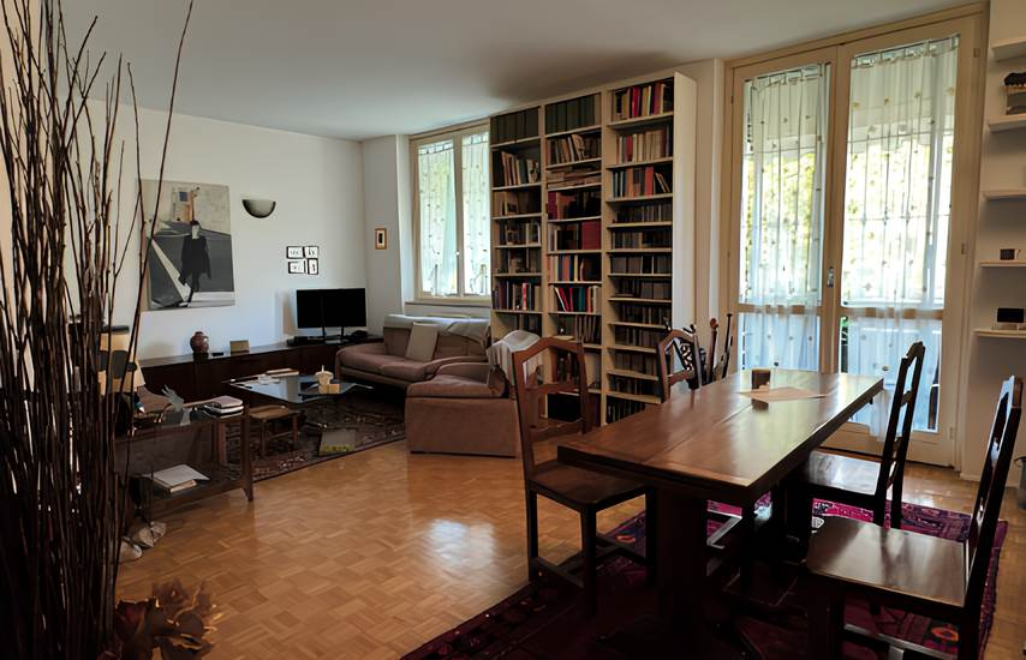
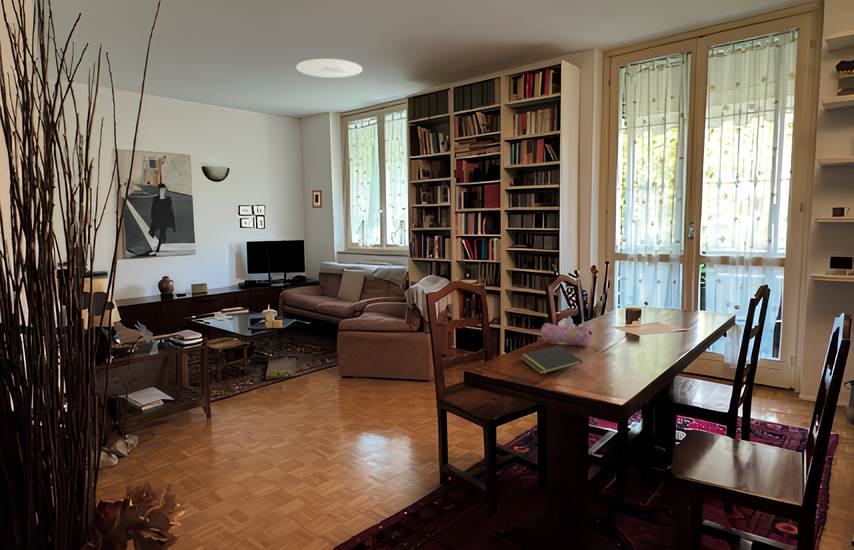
+ notepad [519,345,583,375]
+ ceiling light [295,58,363,79]
+ pencil case [540,322,593,348]
